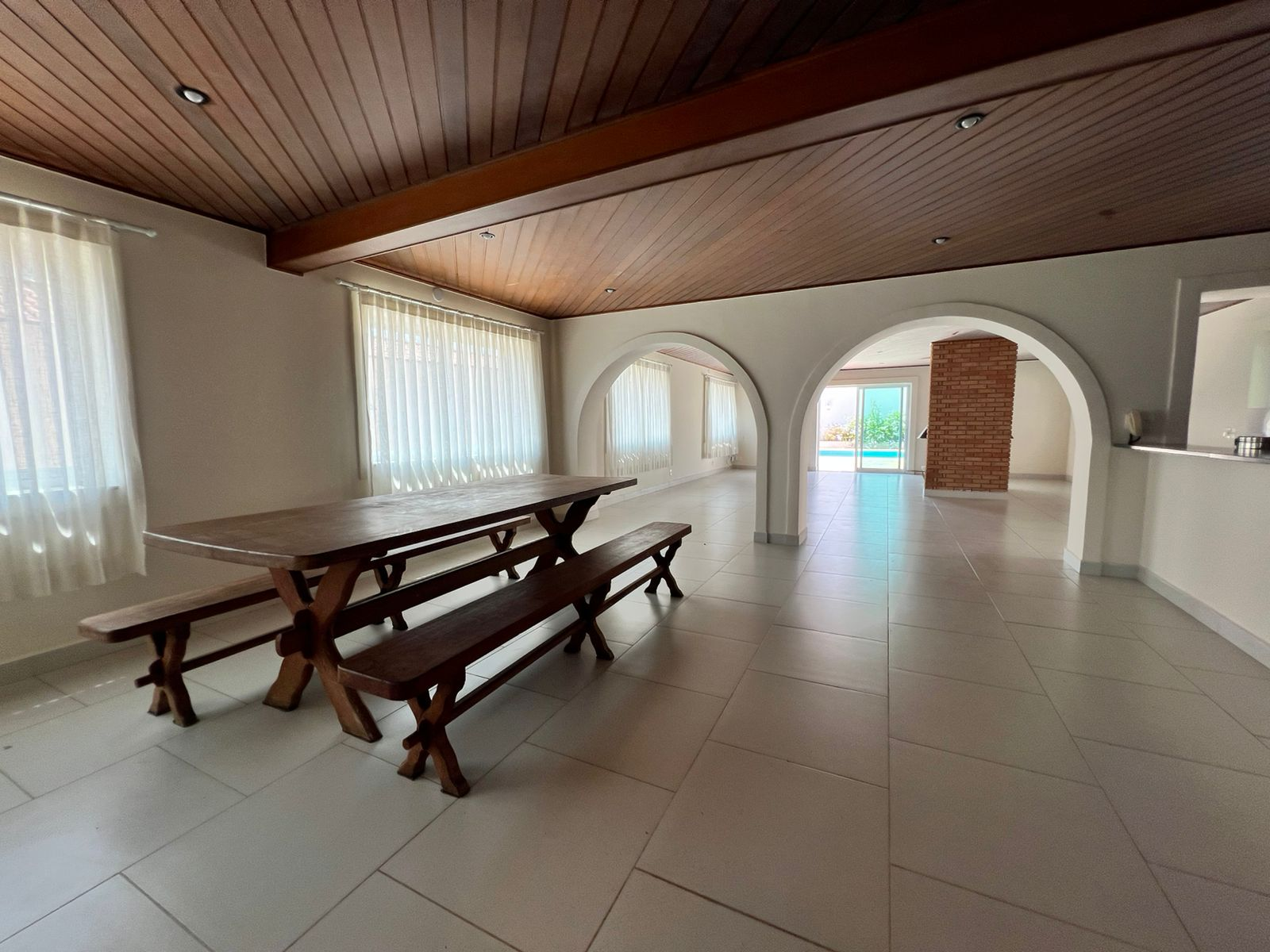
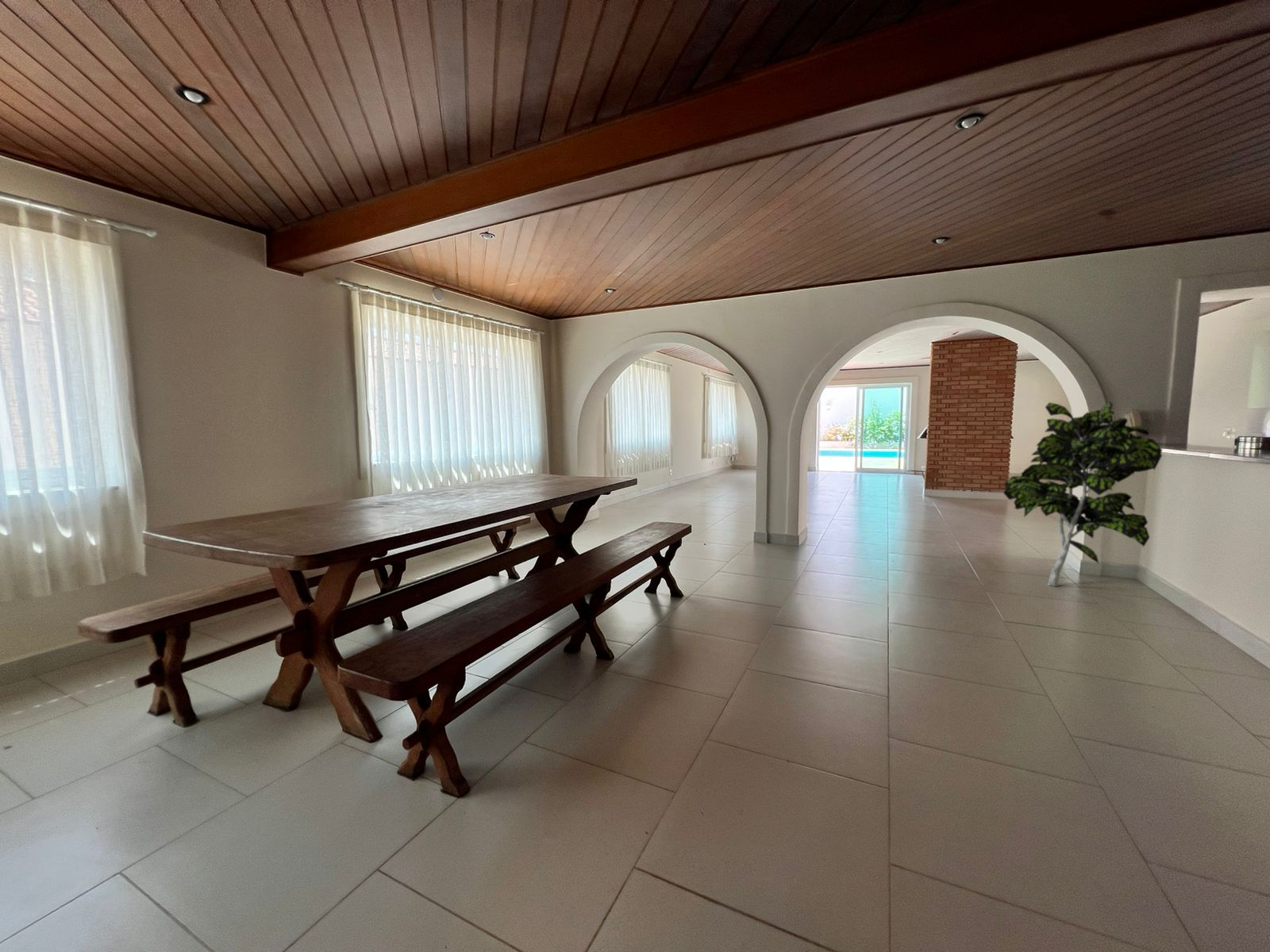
+ indoor plant [1003,401,1163,587]
